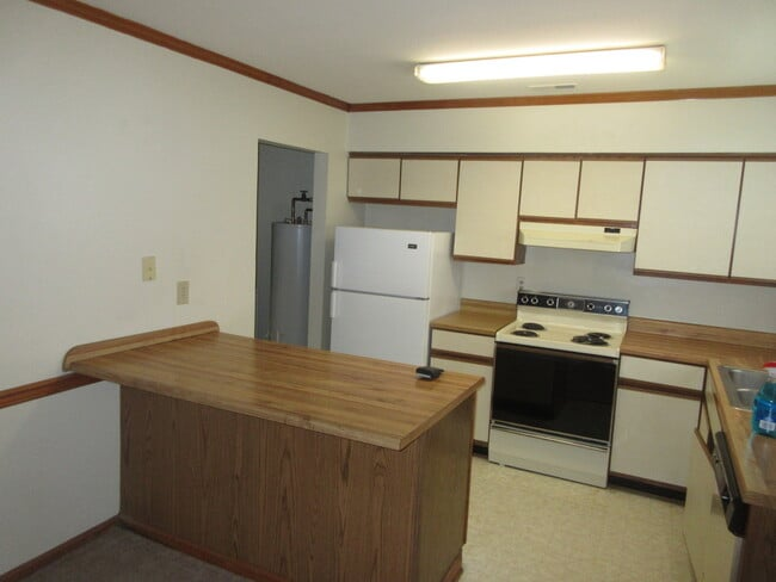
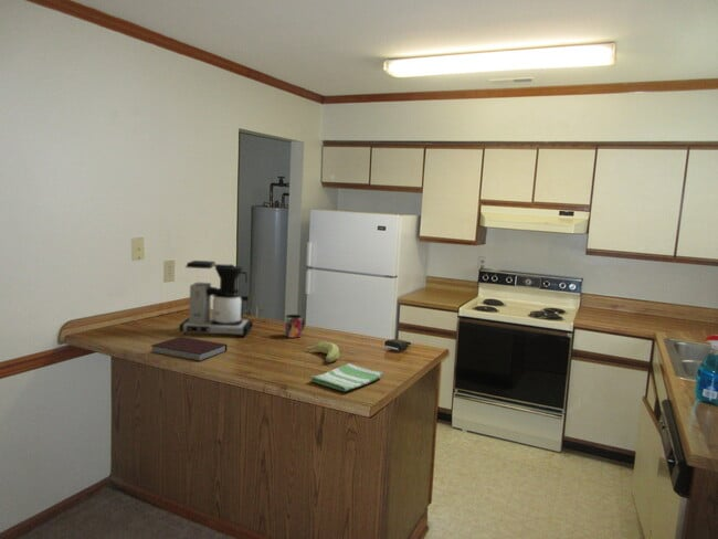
+ notebook [150,336,229,362]
+ mug [284,314,306,339]
+ banana [306,341,340,363]
+ coffee maker [178,260,254,338]
+ dish towel [309,362,383,392]
